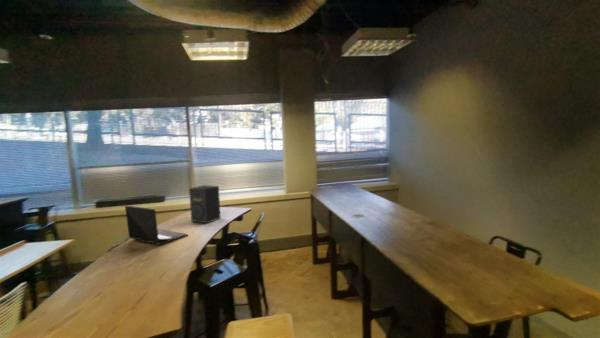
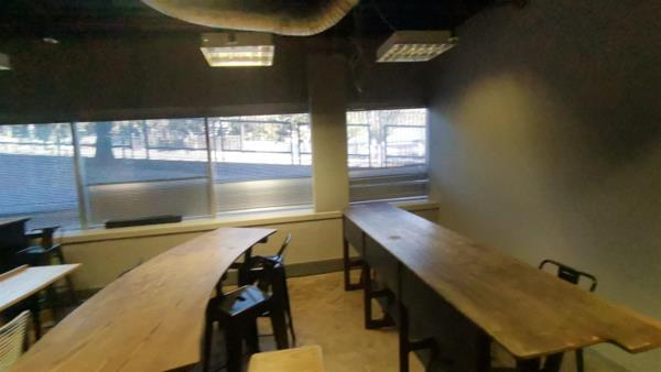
- speaker [188,184,222,224]
- laptop [124,204,189,246]
